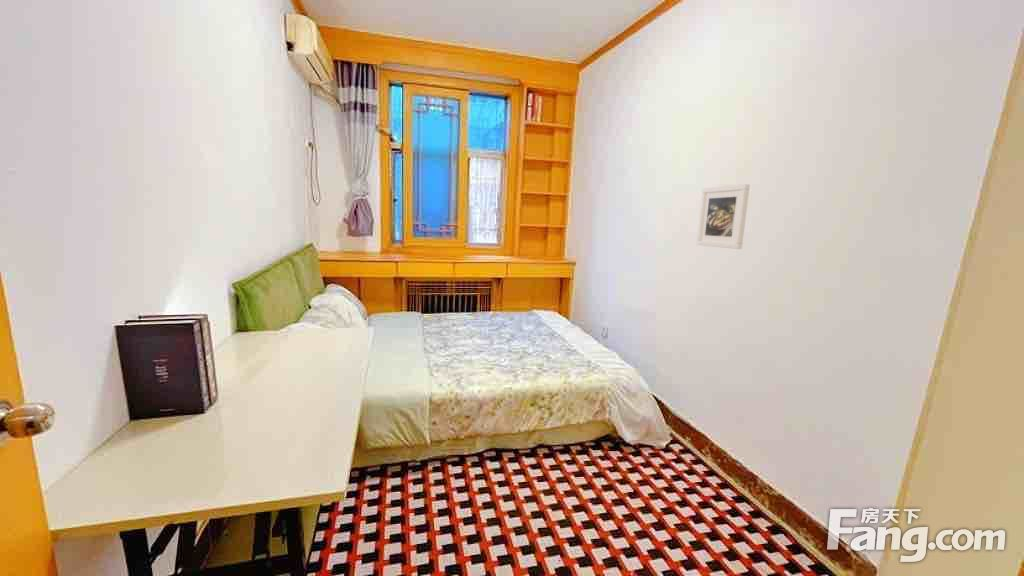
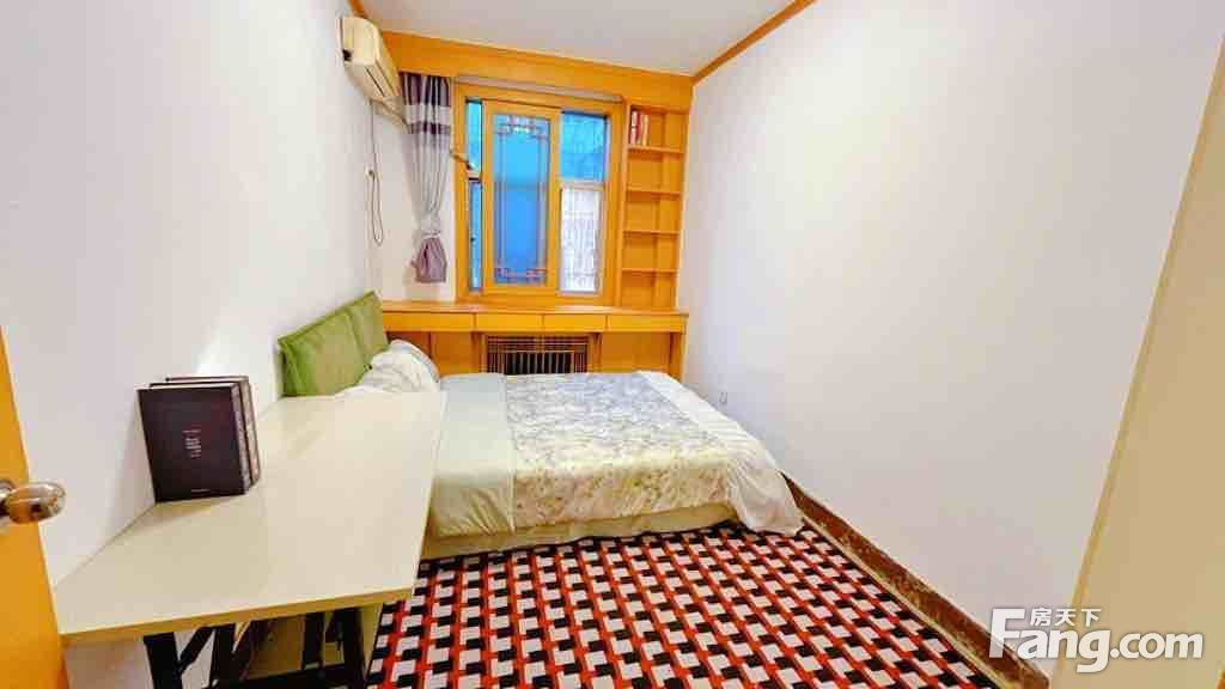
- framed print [695,183,751,250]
